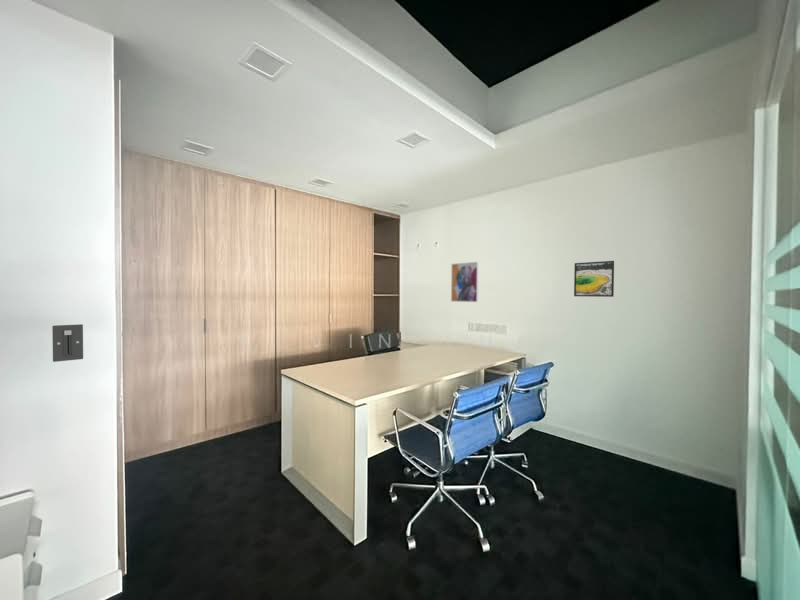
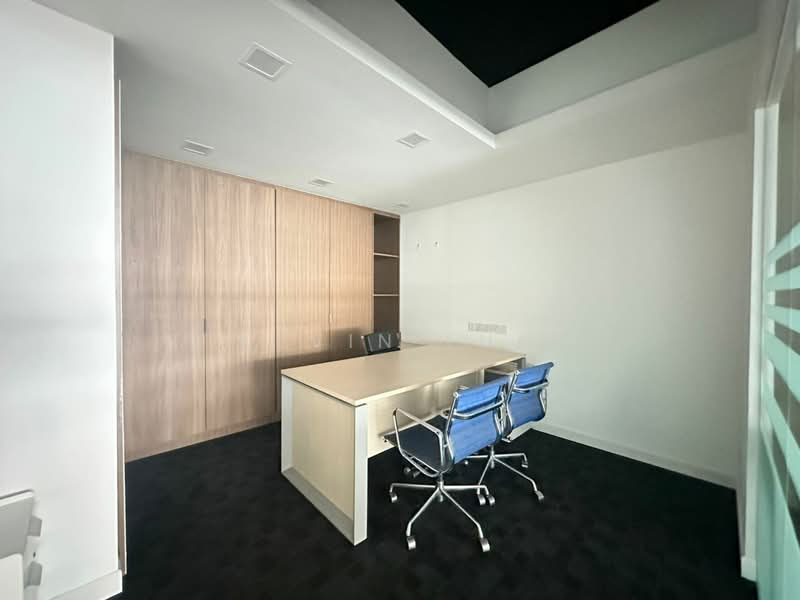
- wall art [450,261,480,303]
- light switch [51,323,84,363]
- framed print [573,260,615,298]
